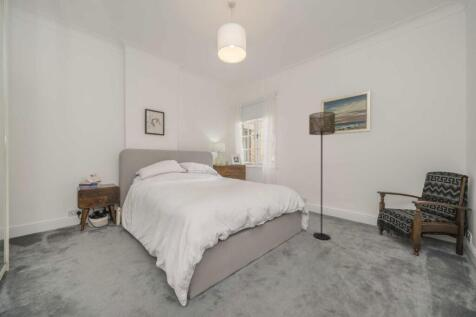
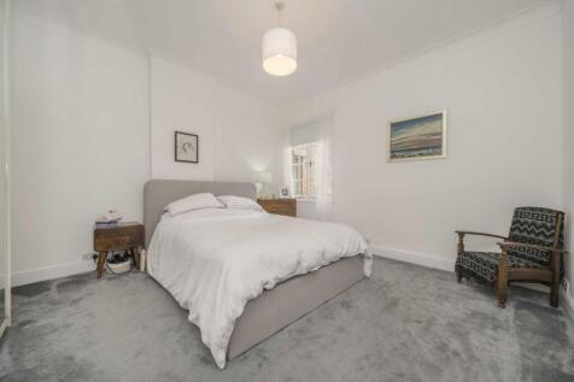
- floor lamp [308,111,336,241]
